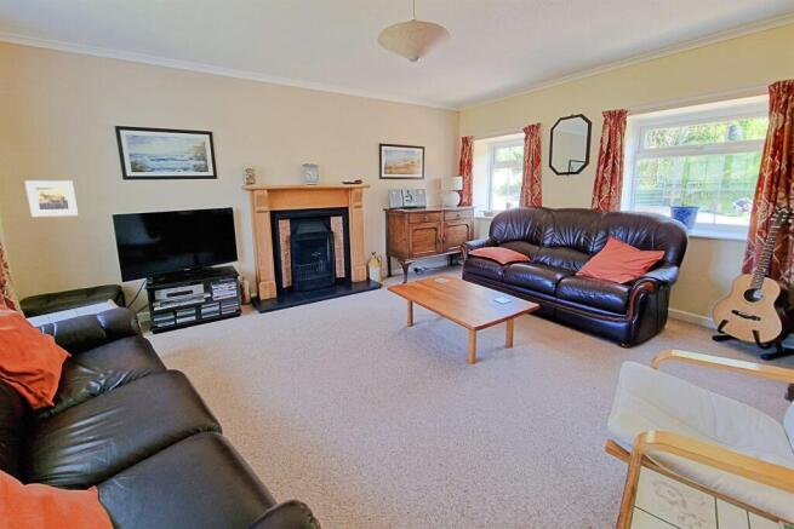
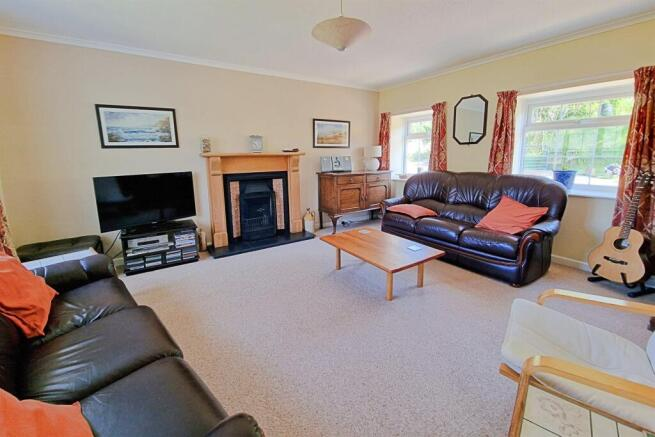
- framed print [24,179,80,218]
